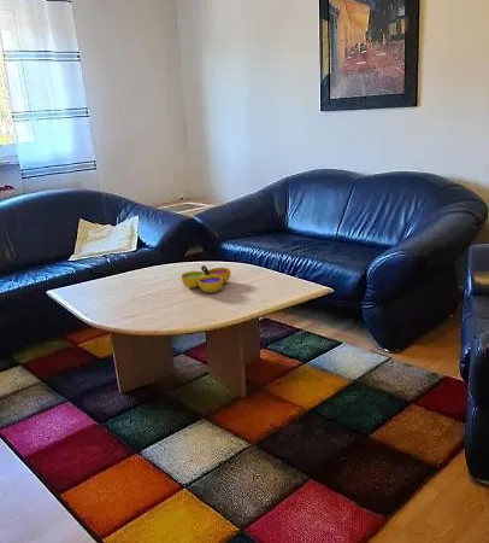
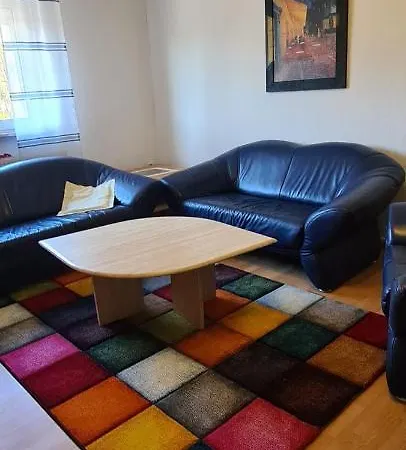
- decorative bowl [179,264,231,293]
